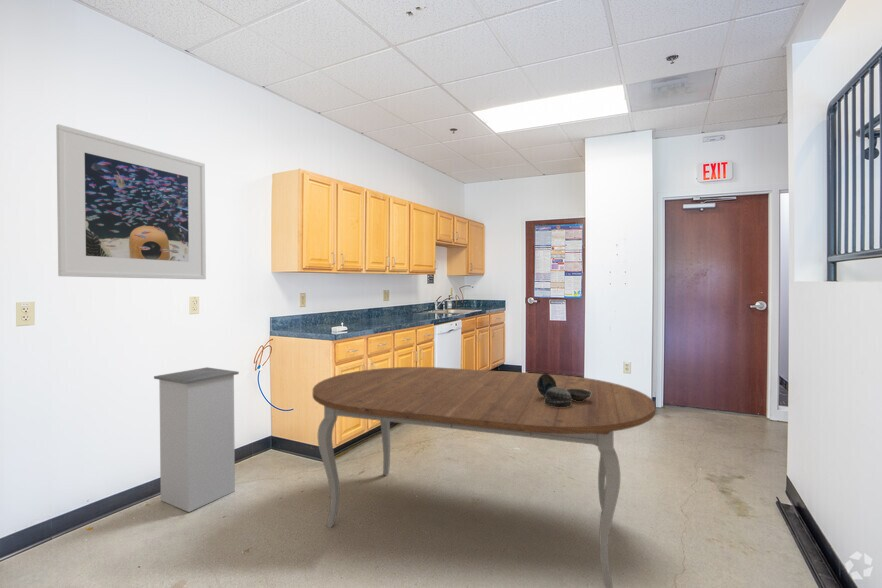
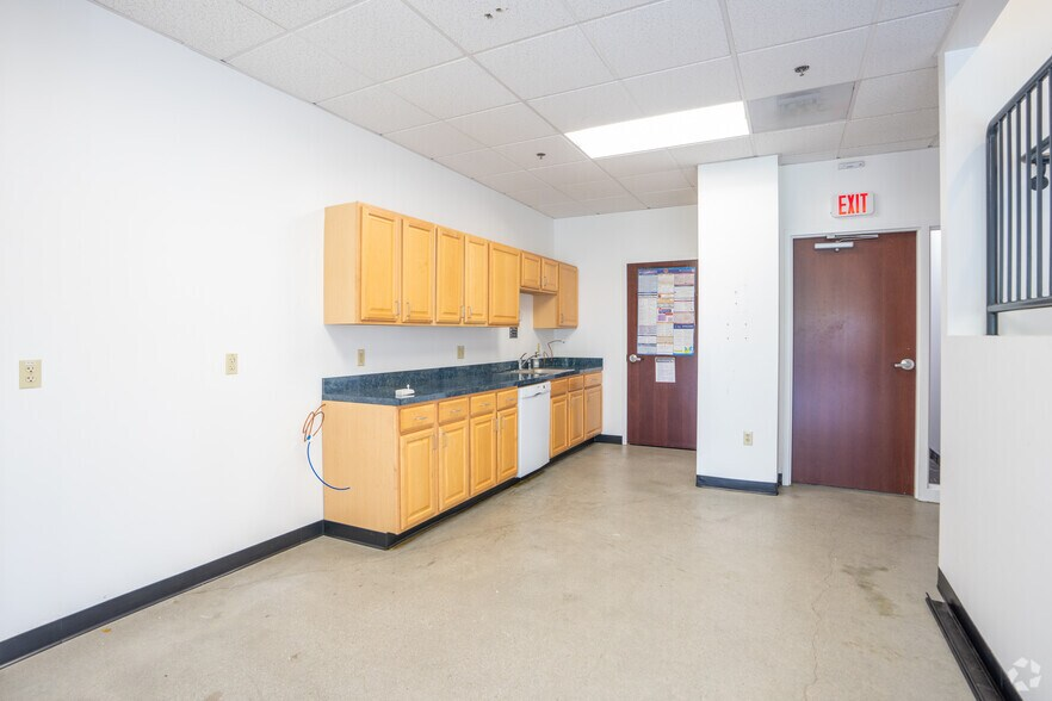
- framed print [55,123,207,280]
- decorative bowl [537,373,591,407]
- dining table [312,366,656,588]
- trash can [153,366,240,513]
